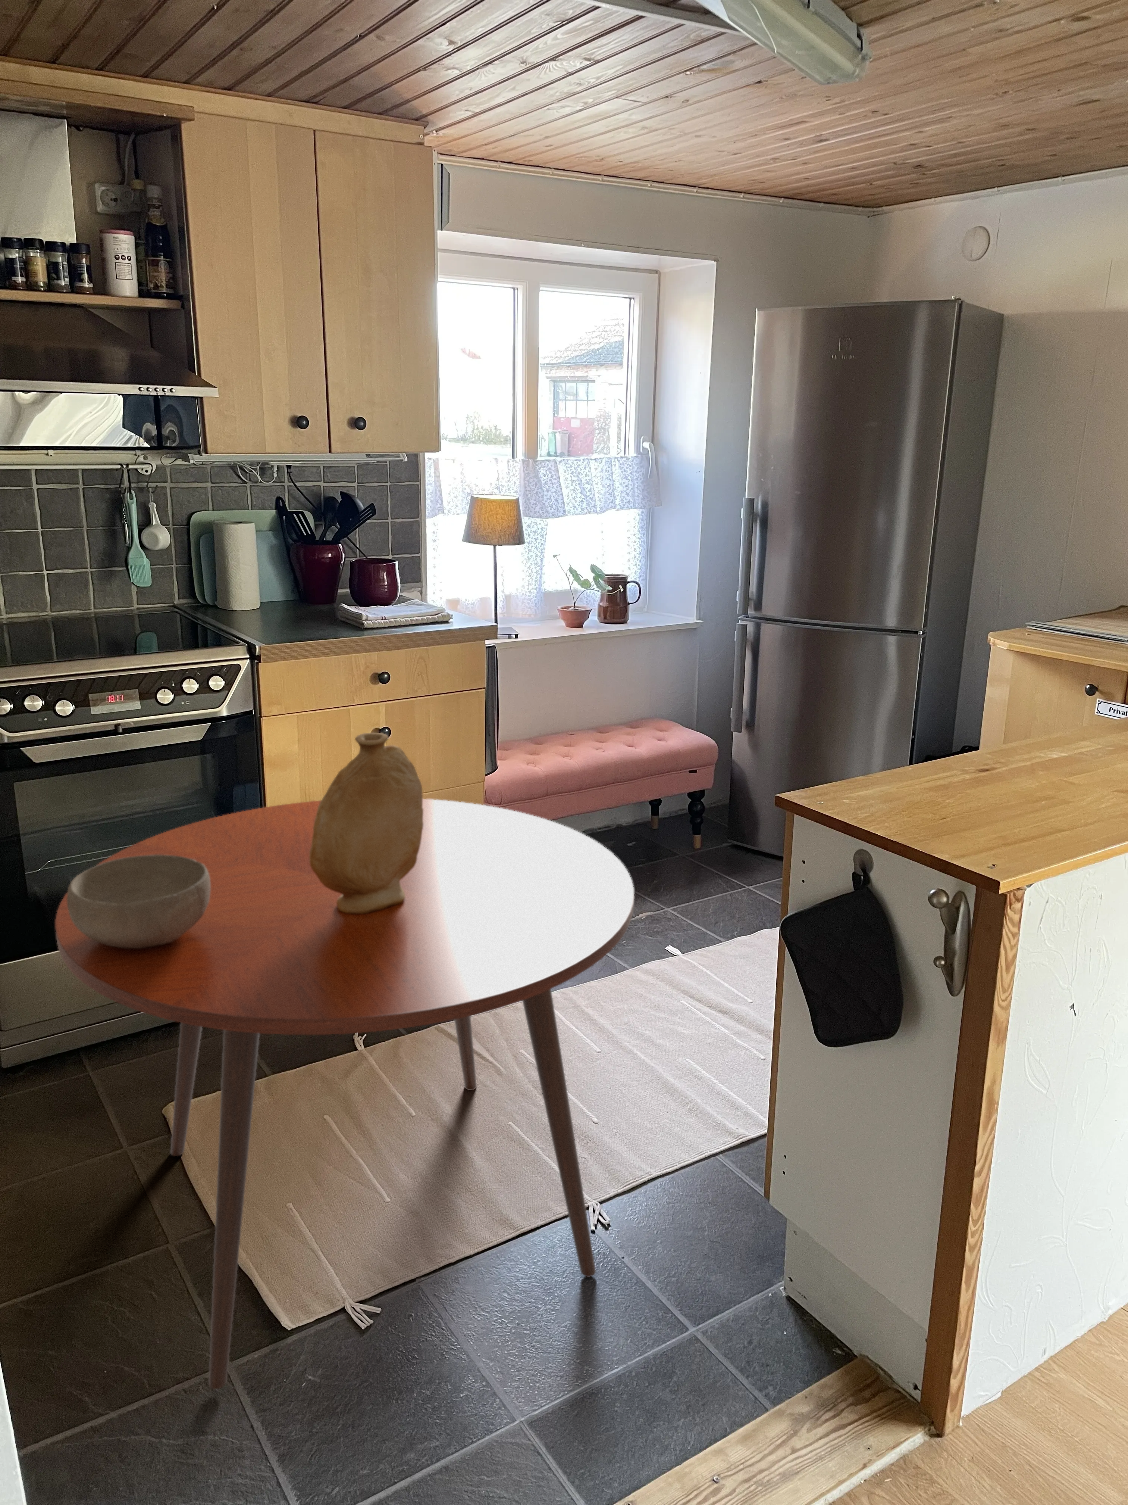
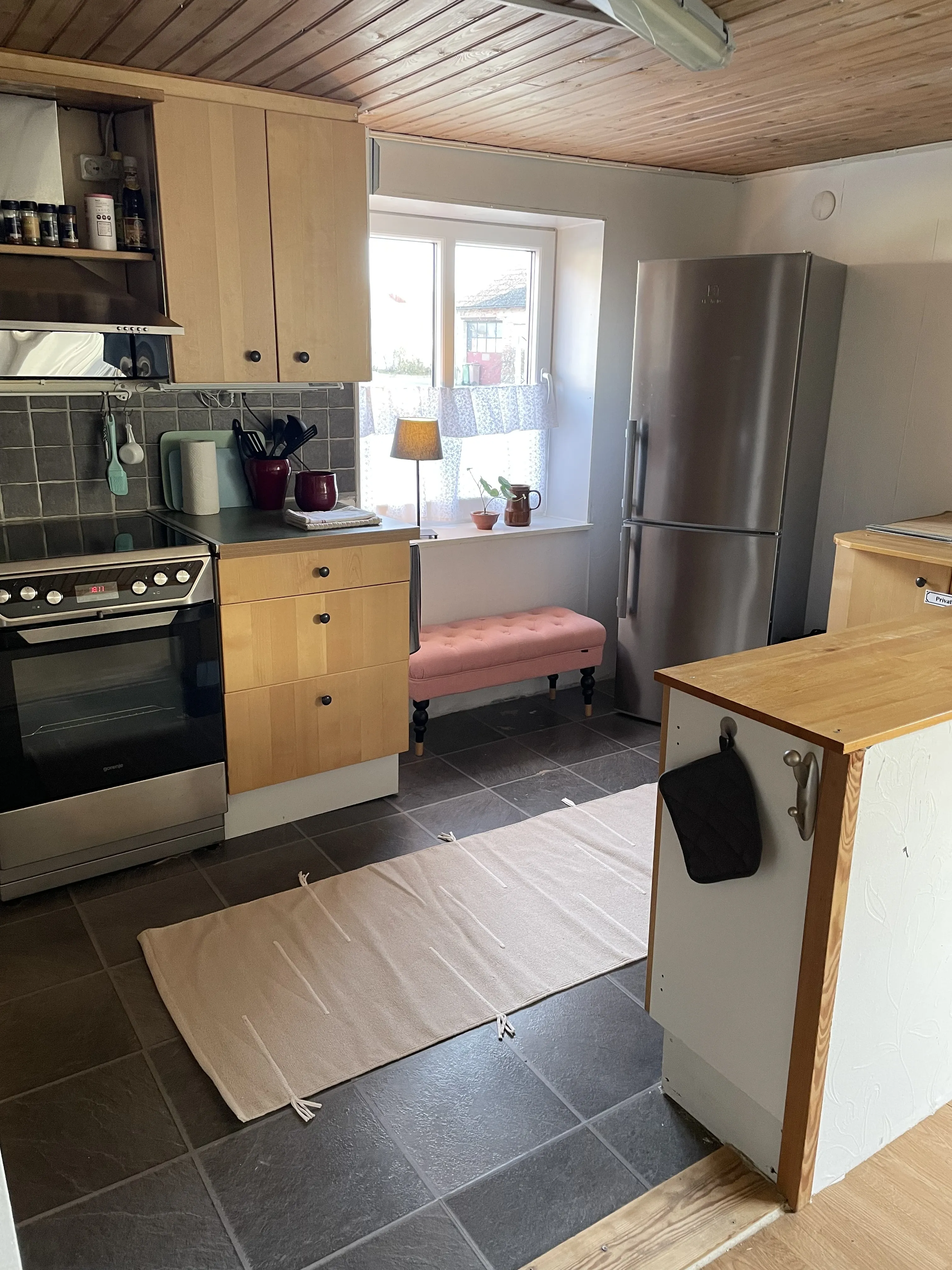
- dining table [55,799,634,1390]
- vase [309,732,423,914]
- bowl [68,854,211,948]
